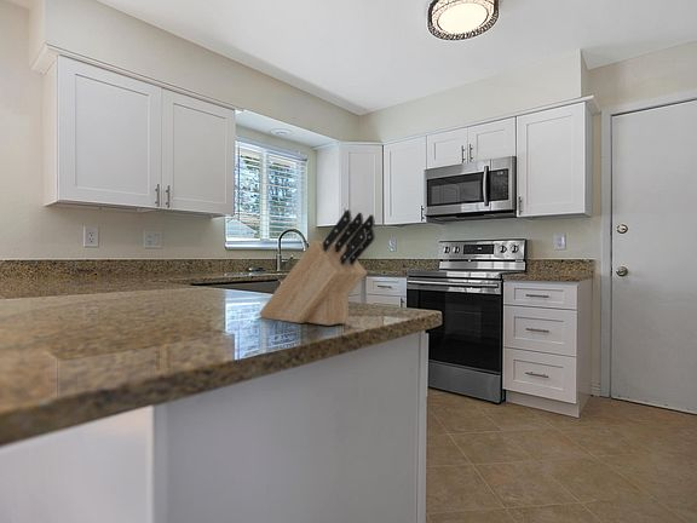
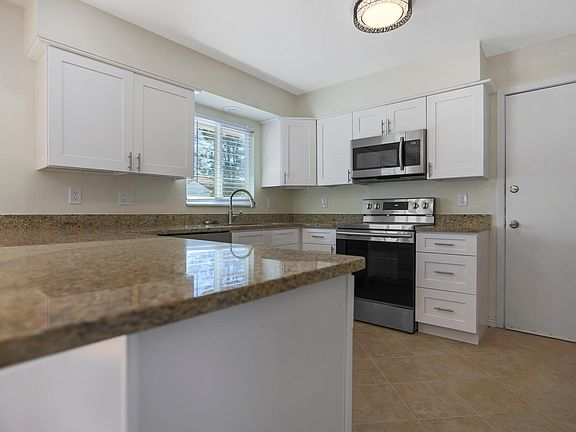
- knife block [258,208,376,327]
